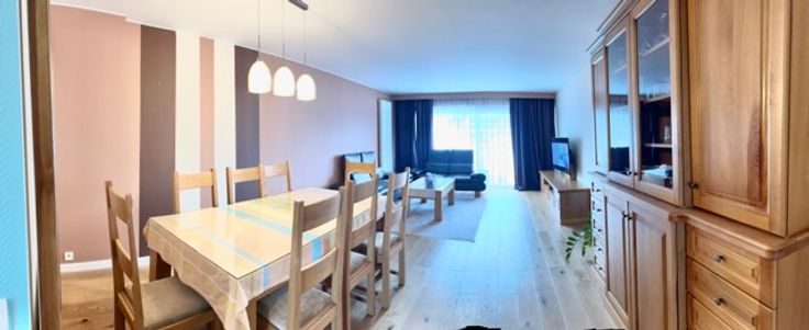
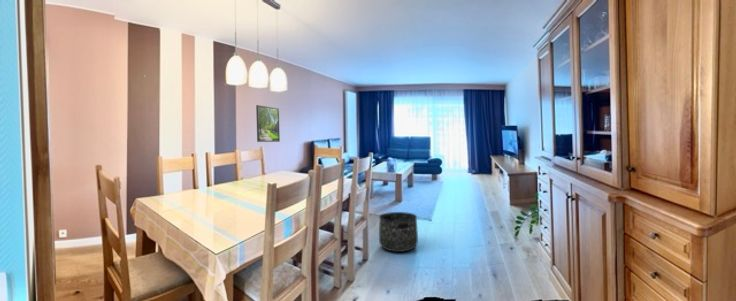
+ basket [378,211,419,253]
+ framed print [255,104,281,143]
